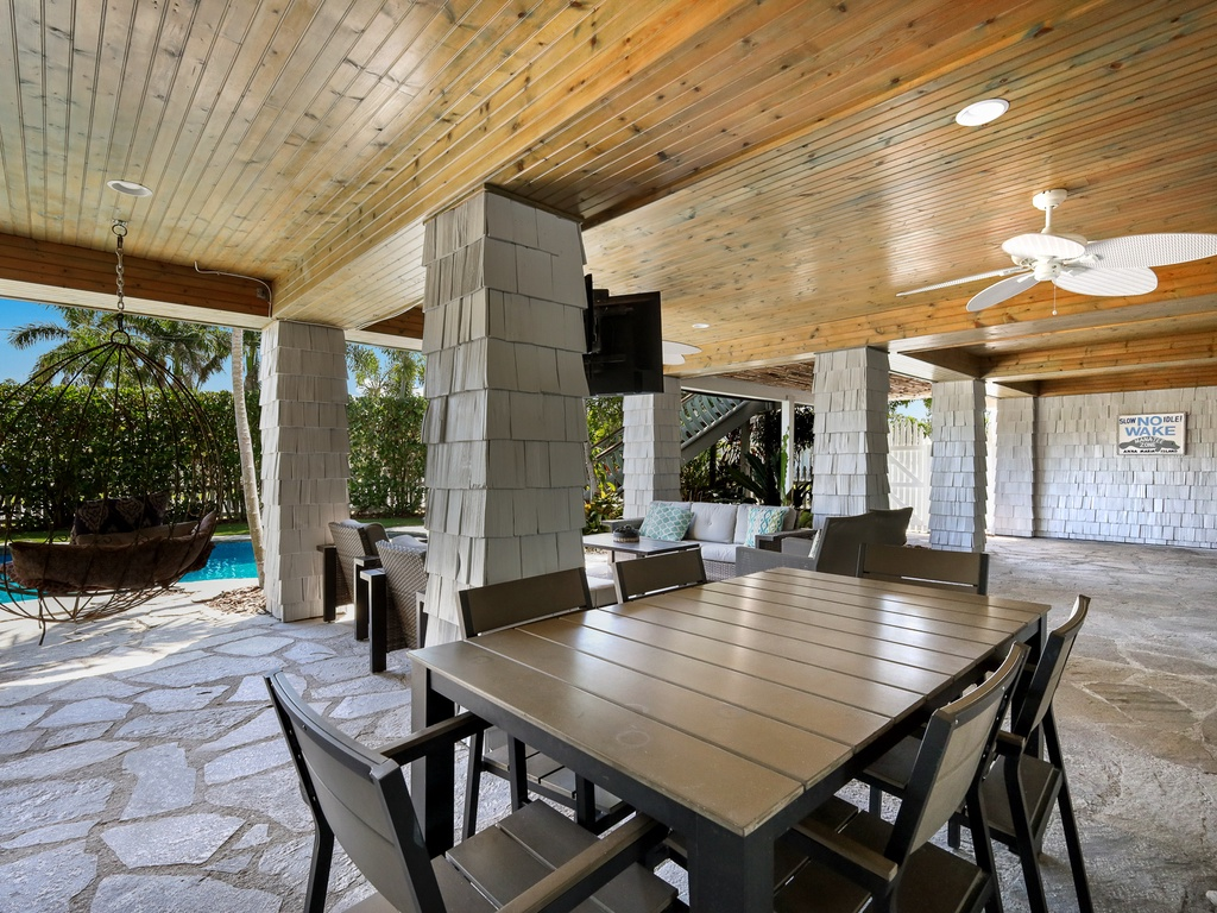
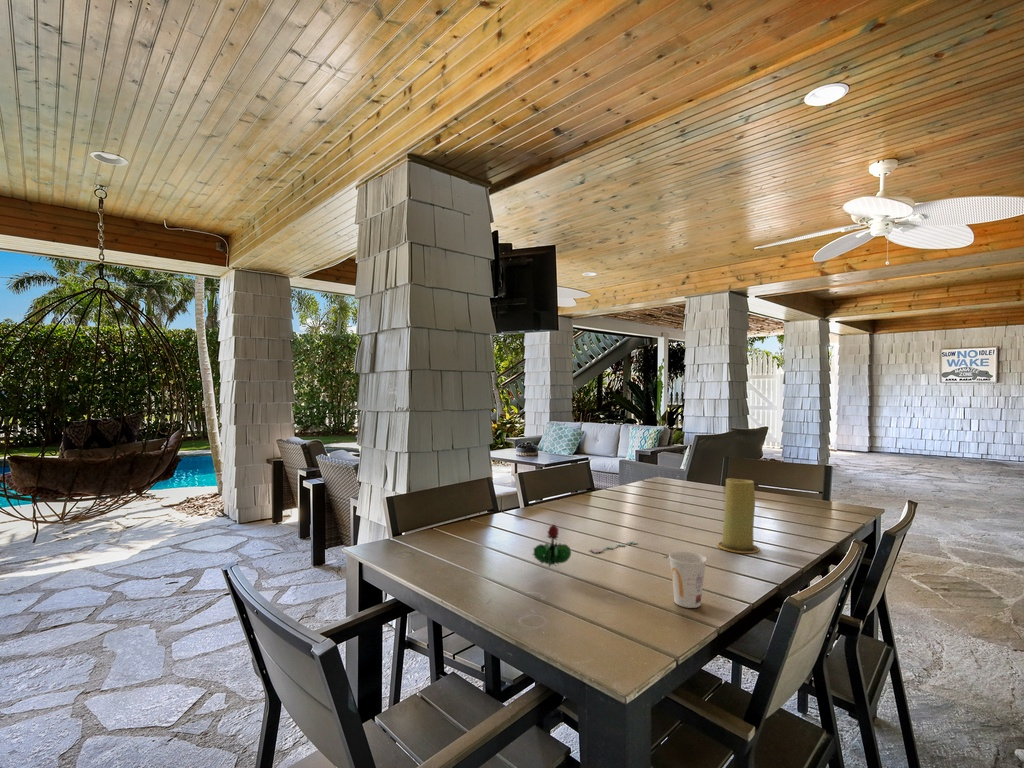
+ candle [717,477,761,554]
+ cup [668,551,708,609]
+ plant [532,524,670,568]
